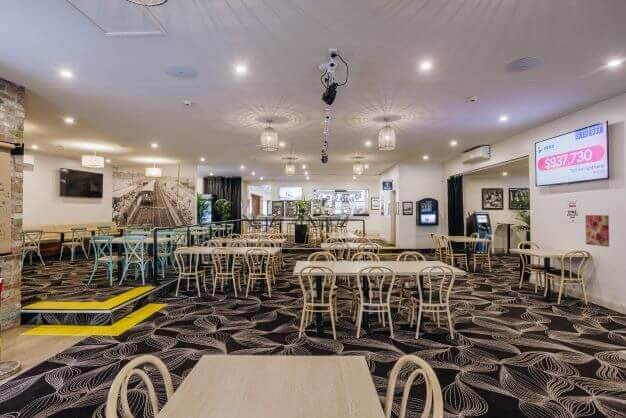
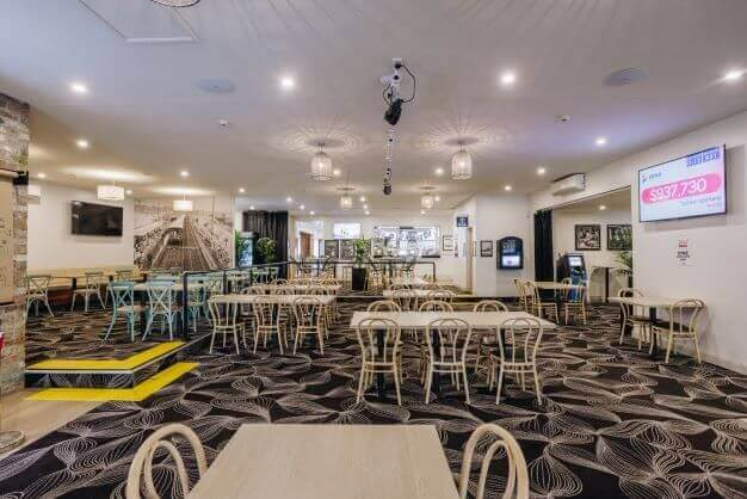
- wall art [585,214,610,248]
